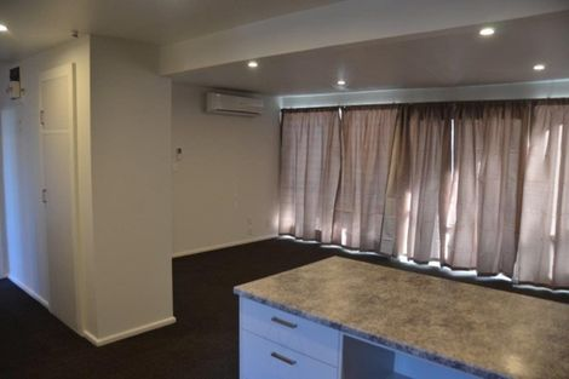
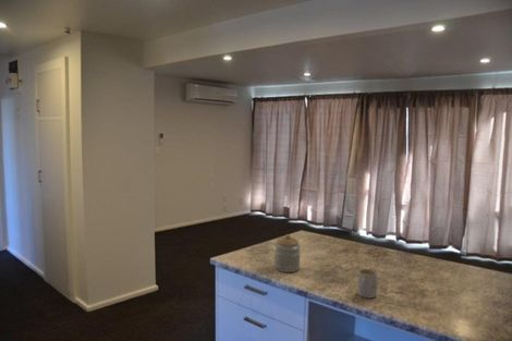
+ mug [356,268,378,299]
+ jar [273,233,302,273]
